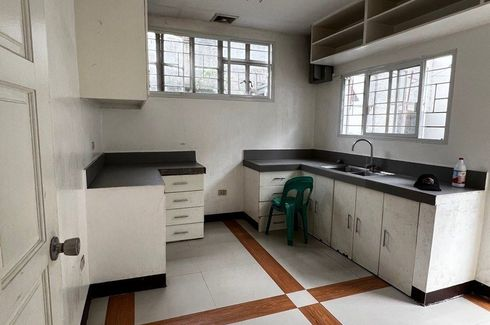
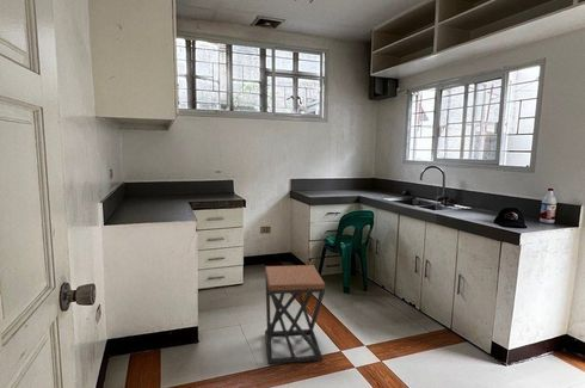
+ stool [264,264,326,365]
